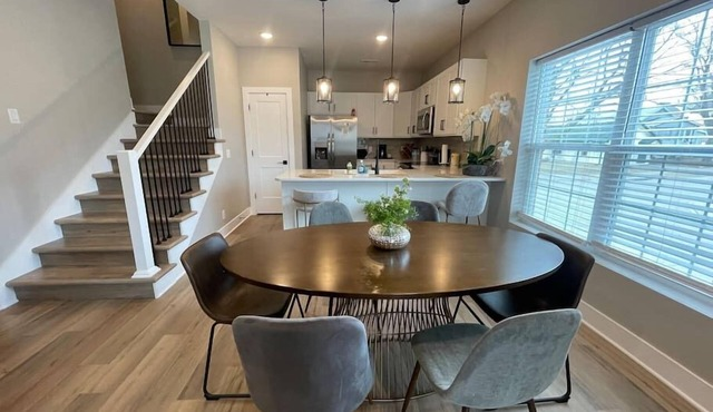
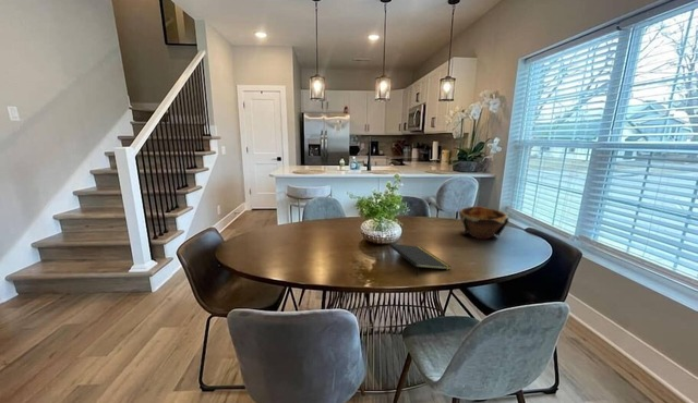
+ bowl [457,206,510,240]
+ notepad [388,243,453,277]
